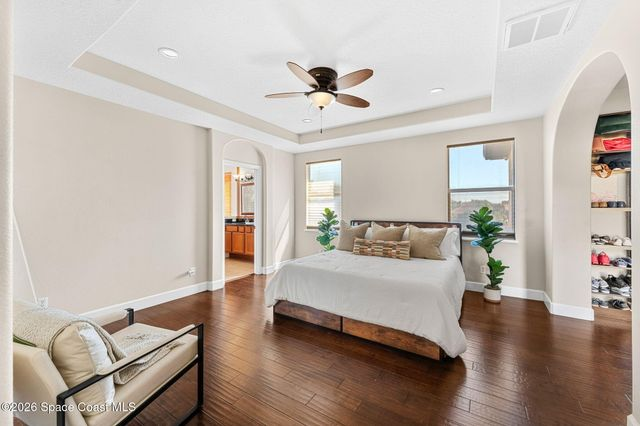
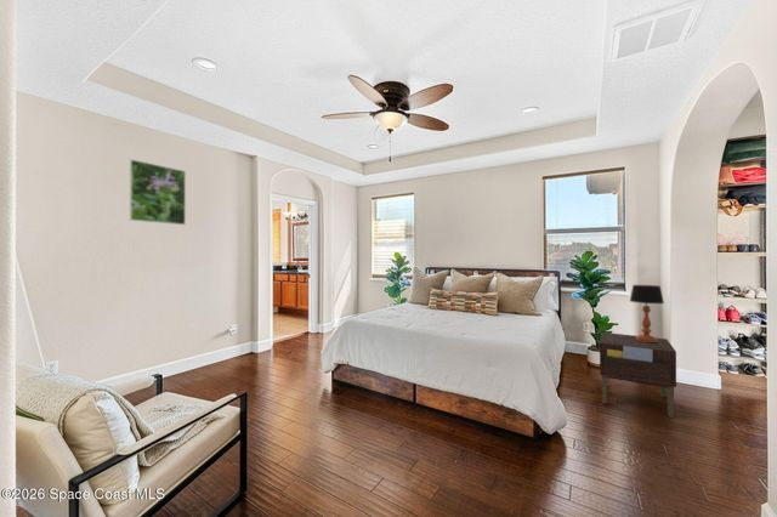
+ nightstand [599,331,677,419]
+ table lamp [629,284,665,342]
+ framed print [129,158,187,226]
